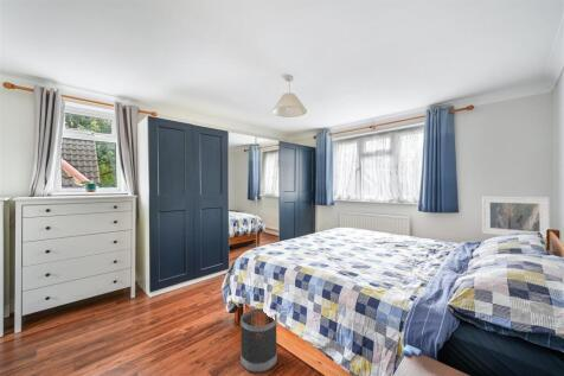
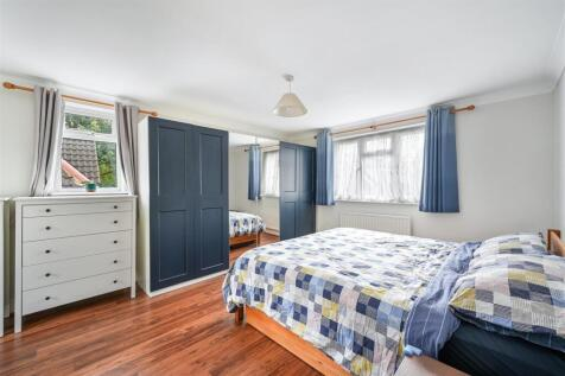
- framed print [481,195,551,238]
- wastebasket [239,307,278,374]
